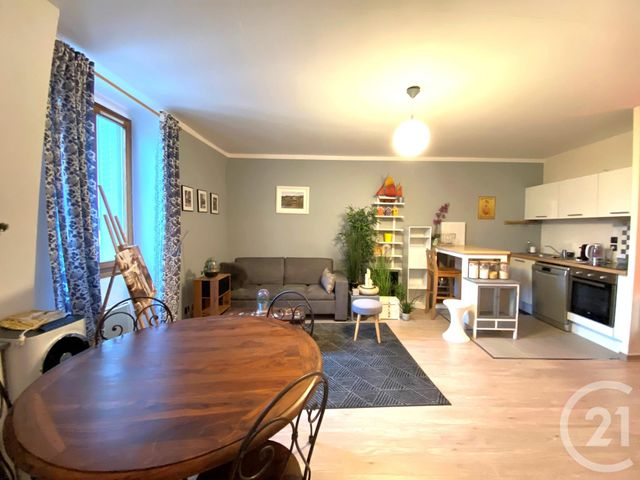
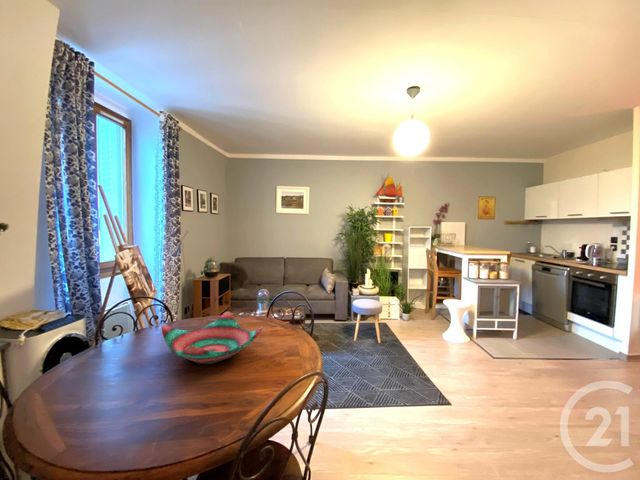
+ decorative bowl [161,311,264,365]
